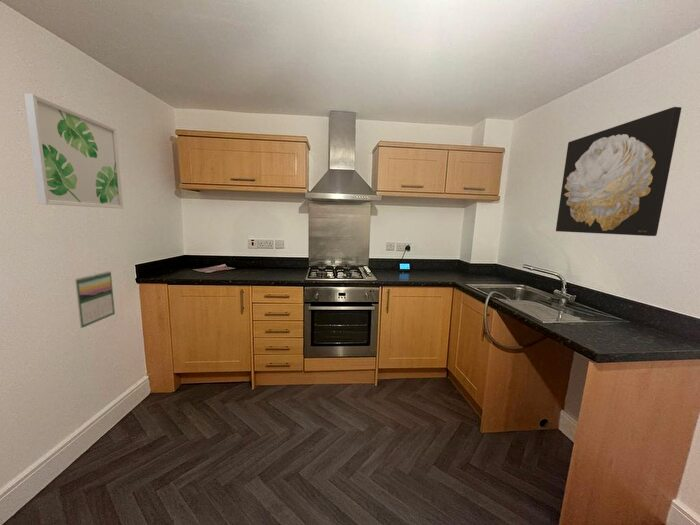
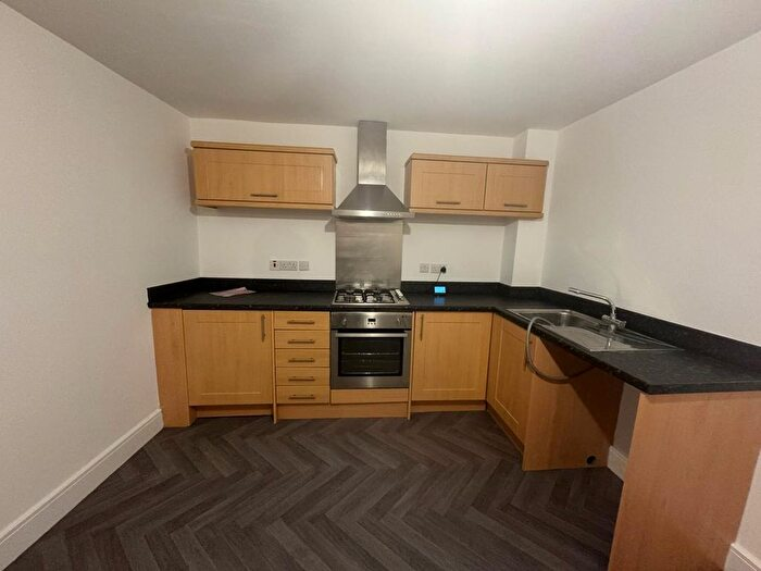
- wall art [555,106,682,237]
- calendar [74,270,116,329]
- wall art [23,93,124,209]
